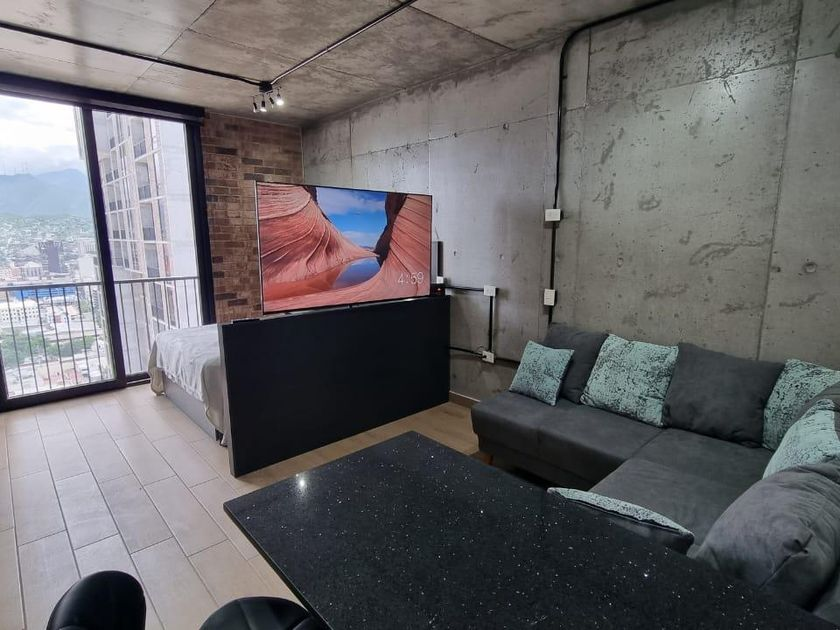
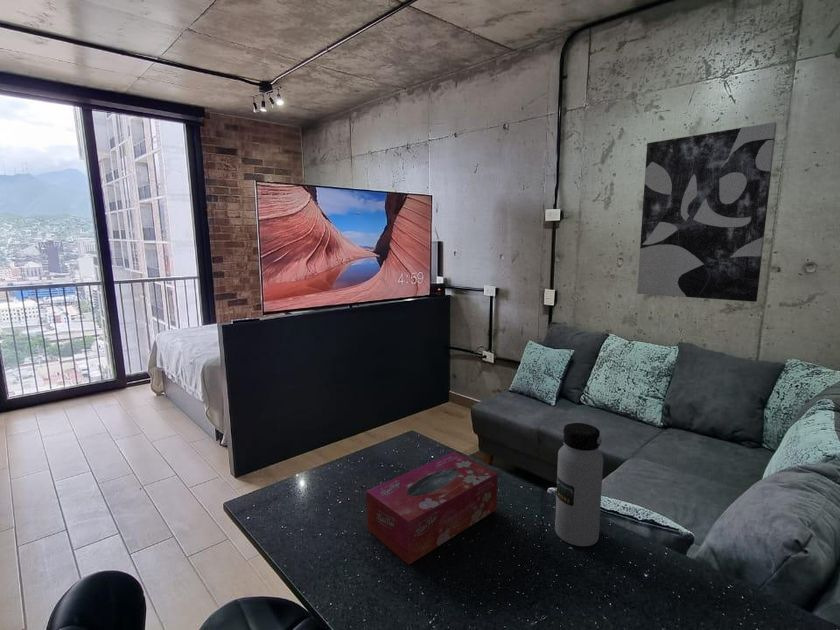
+ water bottle [554,422,604,547]
+ tissue box [365,451,498,565]
+ wall art [636,121,777,303]
